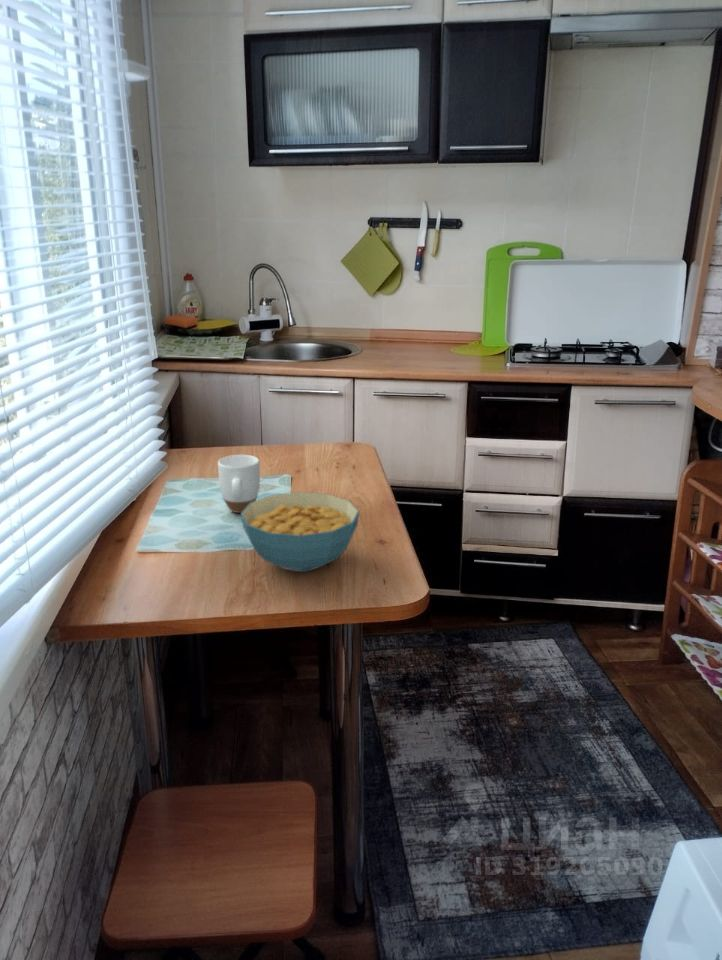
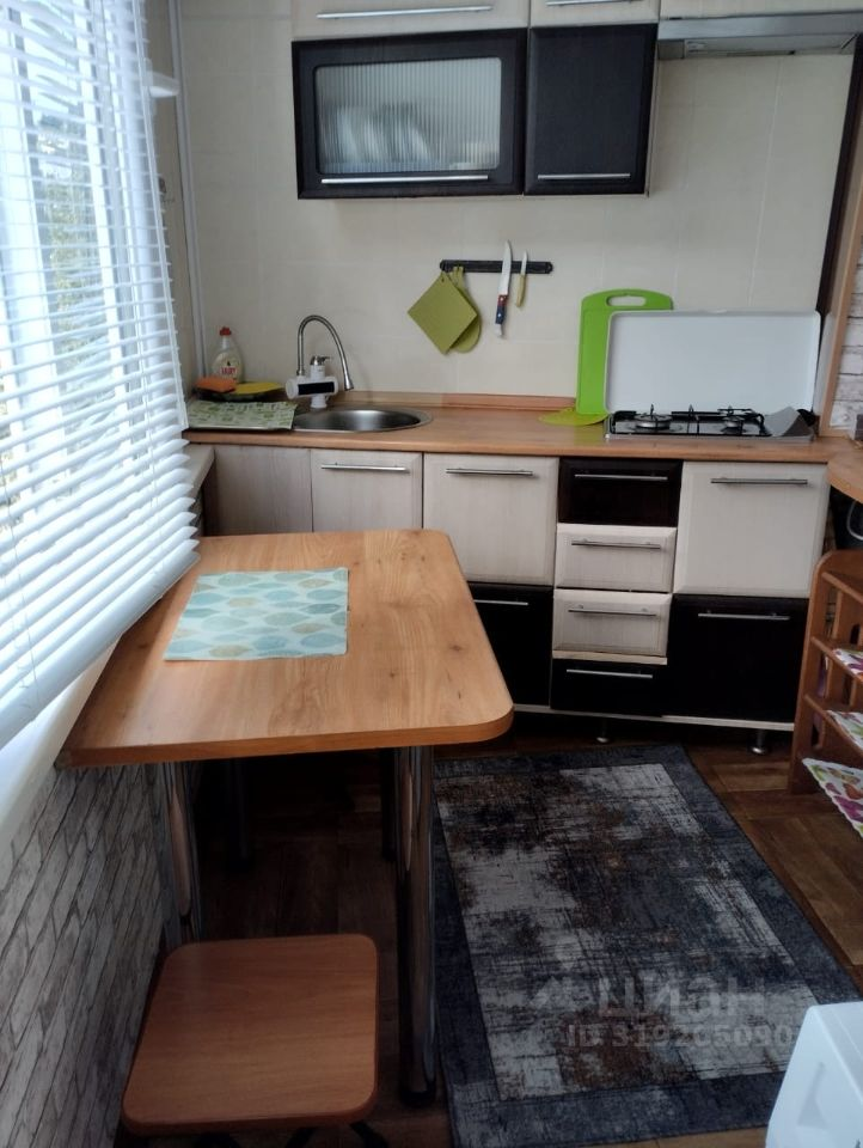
- mug [217,454,261,514]
- cereal bowl [240,491,360,573]
